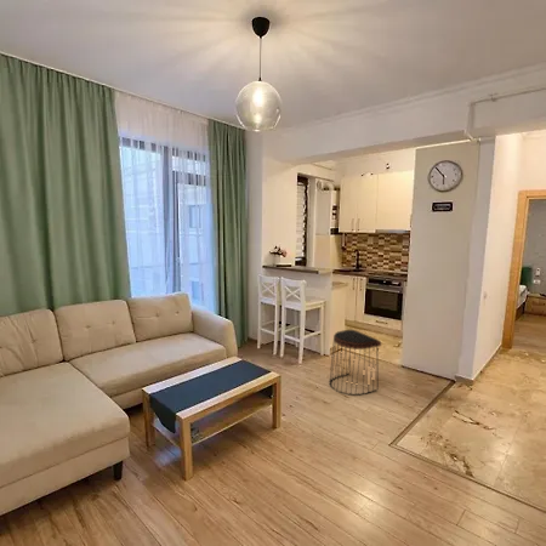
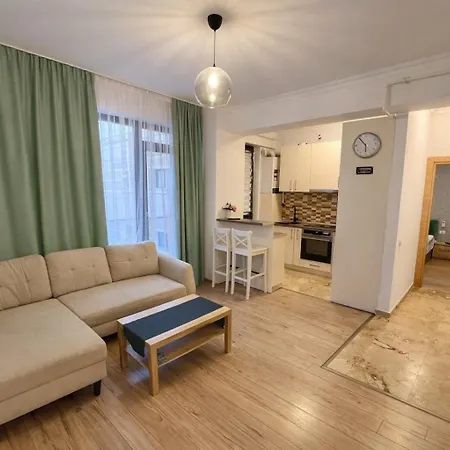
- stool [328,329,382,397]
